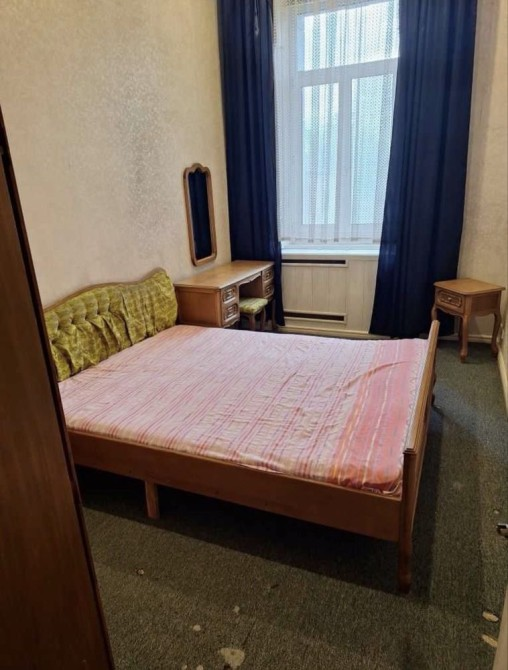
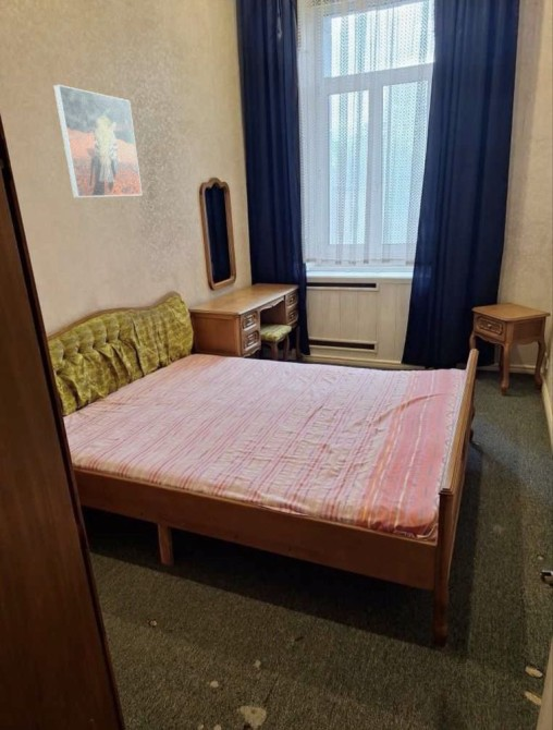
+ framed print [52,84,143,198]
